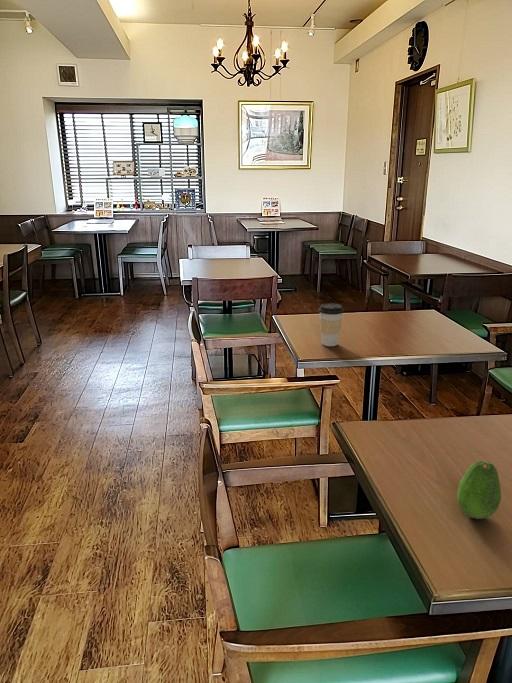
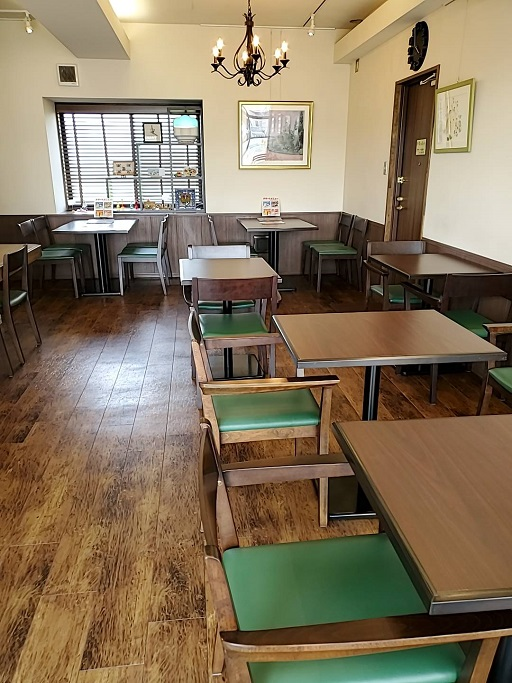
- coffee cup [318,302,345,347]
- fruit [456,460,502,520]
